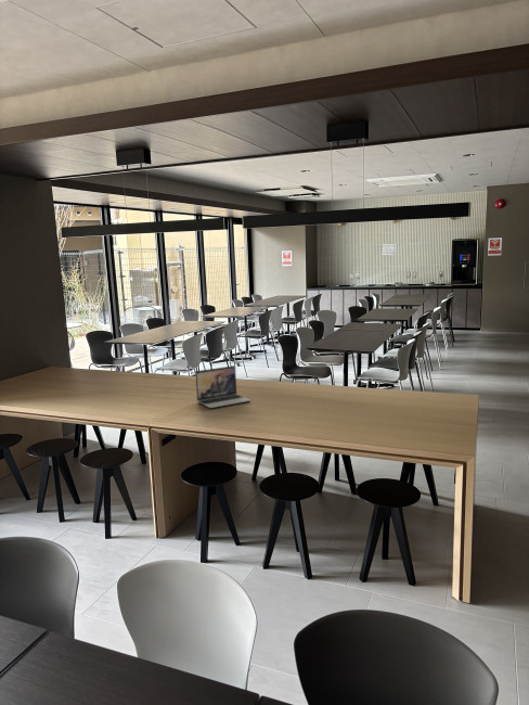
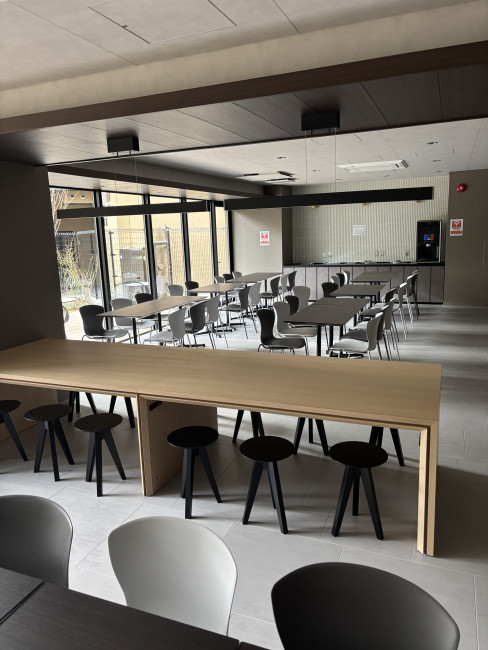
- laptop [194,364,251,409]
